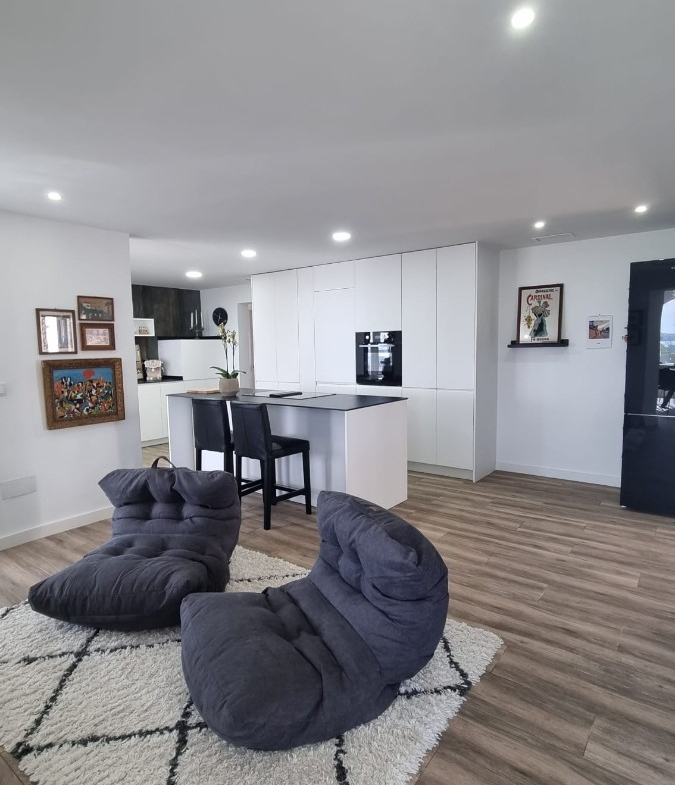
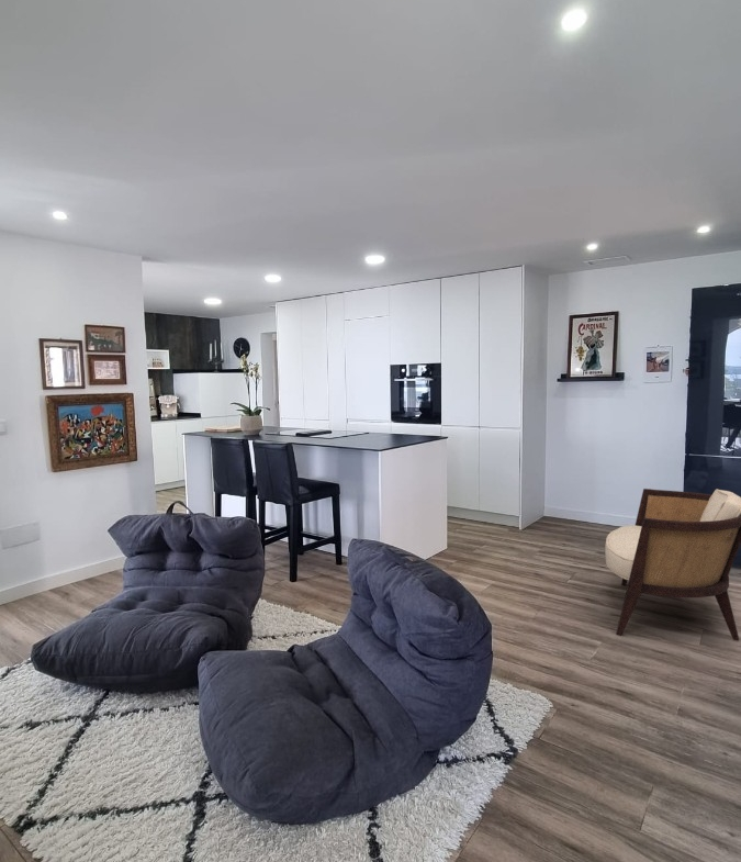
+ armchair [604,488,741,642]
